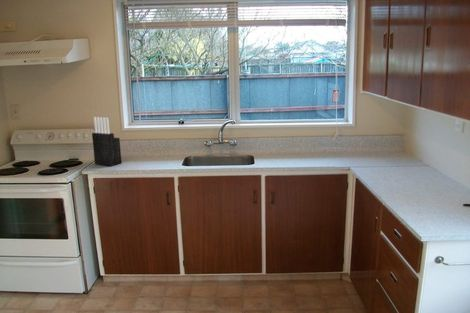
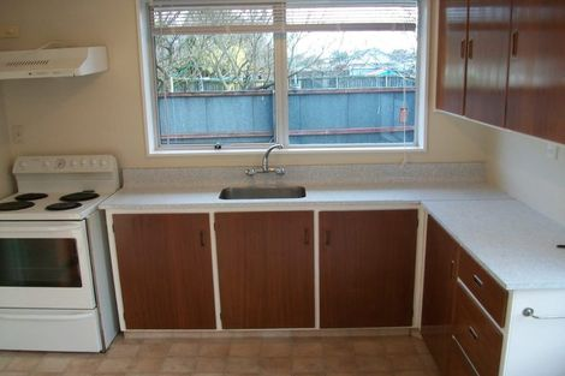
- knife block [91,116,123,167]
